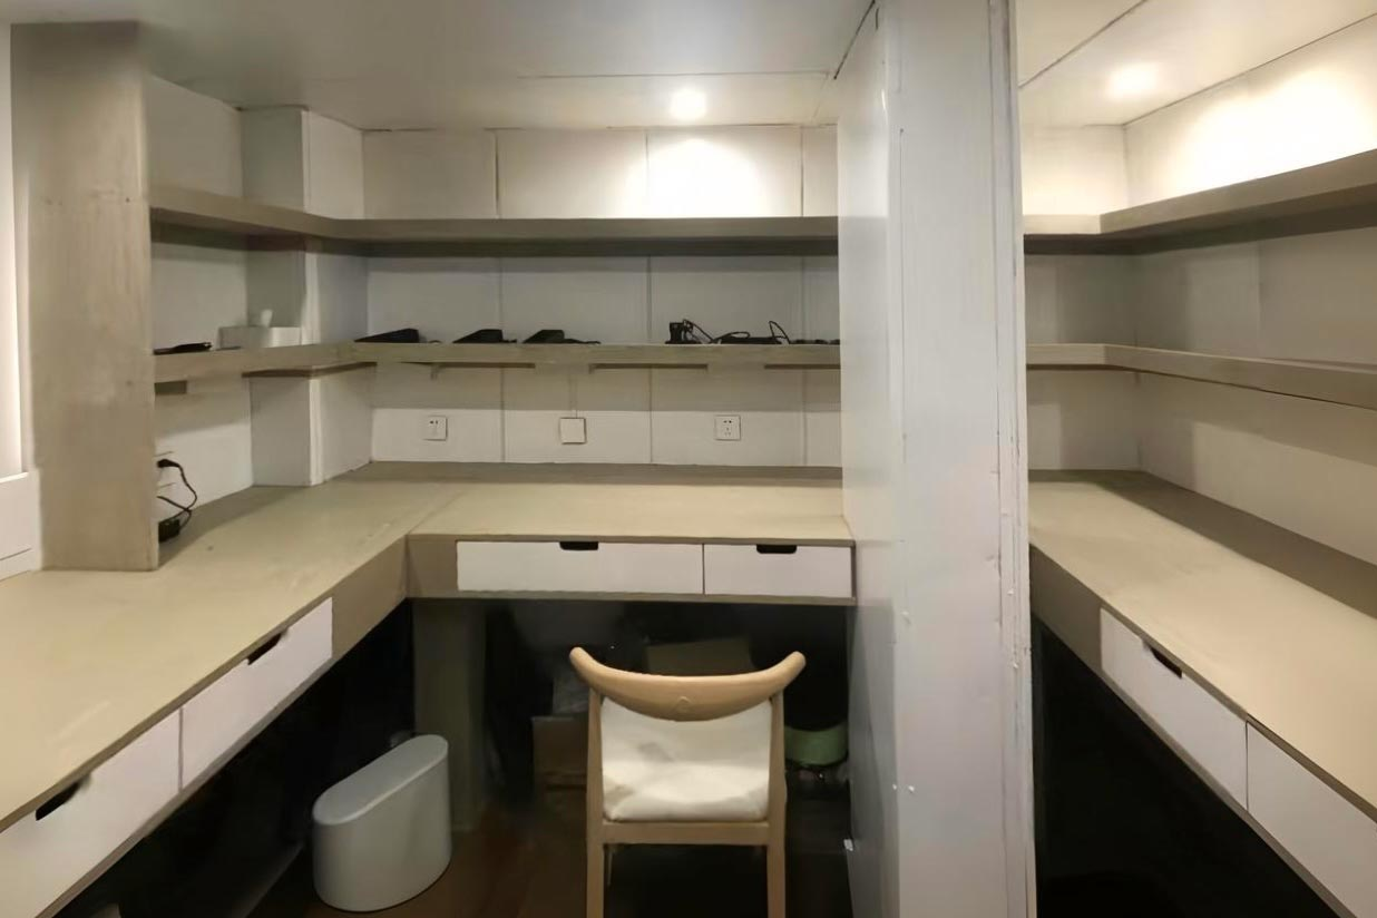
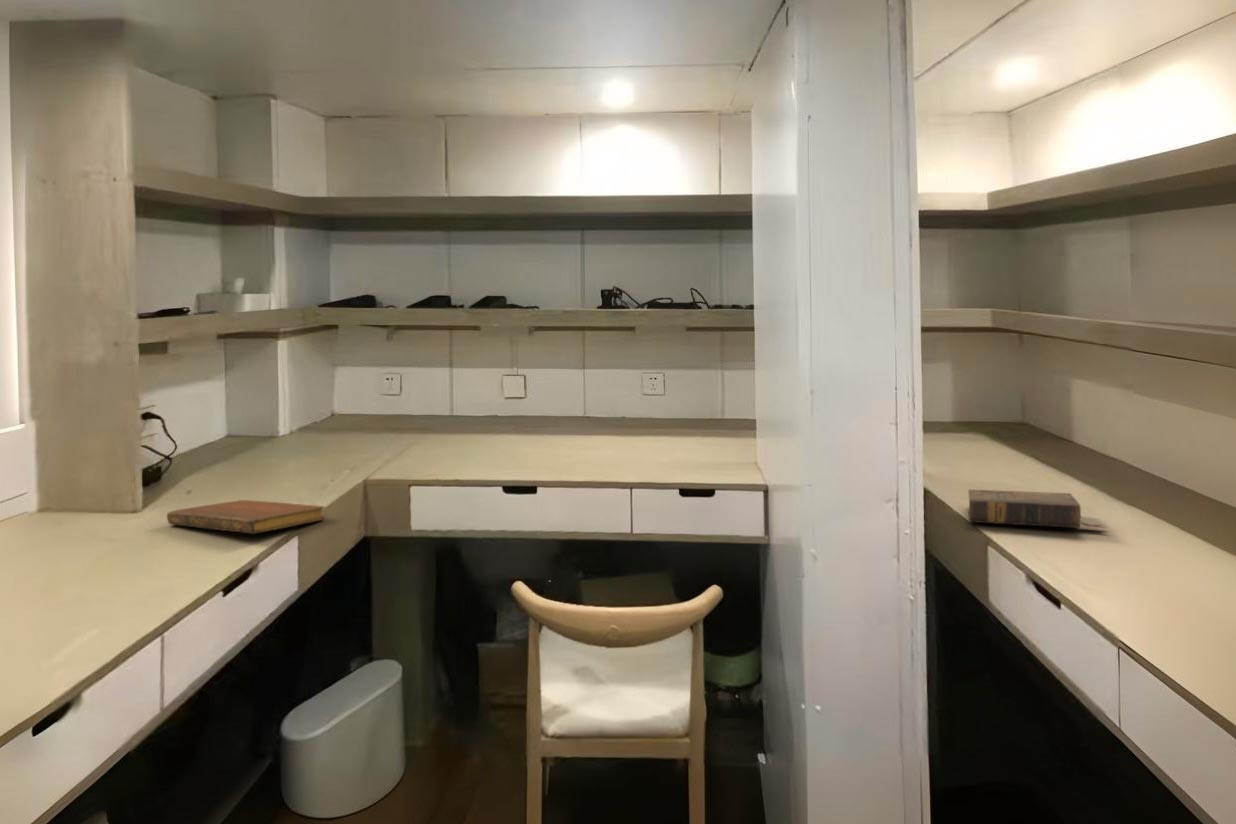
+ book [967,489,1110,529]
+ notebook [166,499,326,535]
